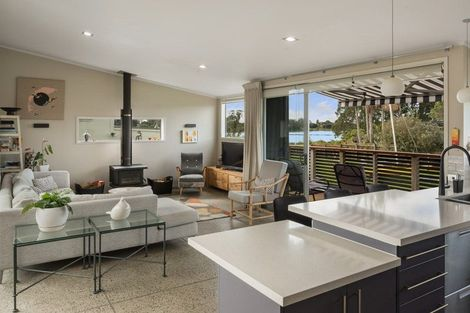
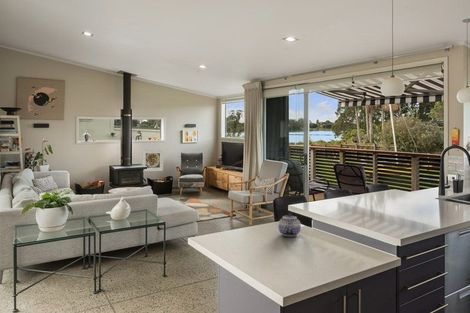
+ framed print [141,149,164,172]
+ teapot [277,212,302,237]
